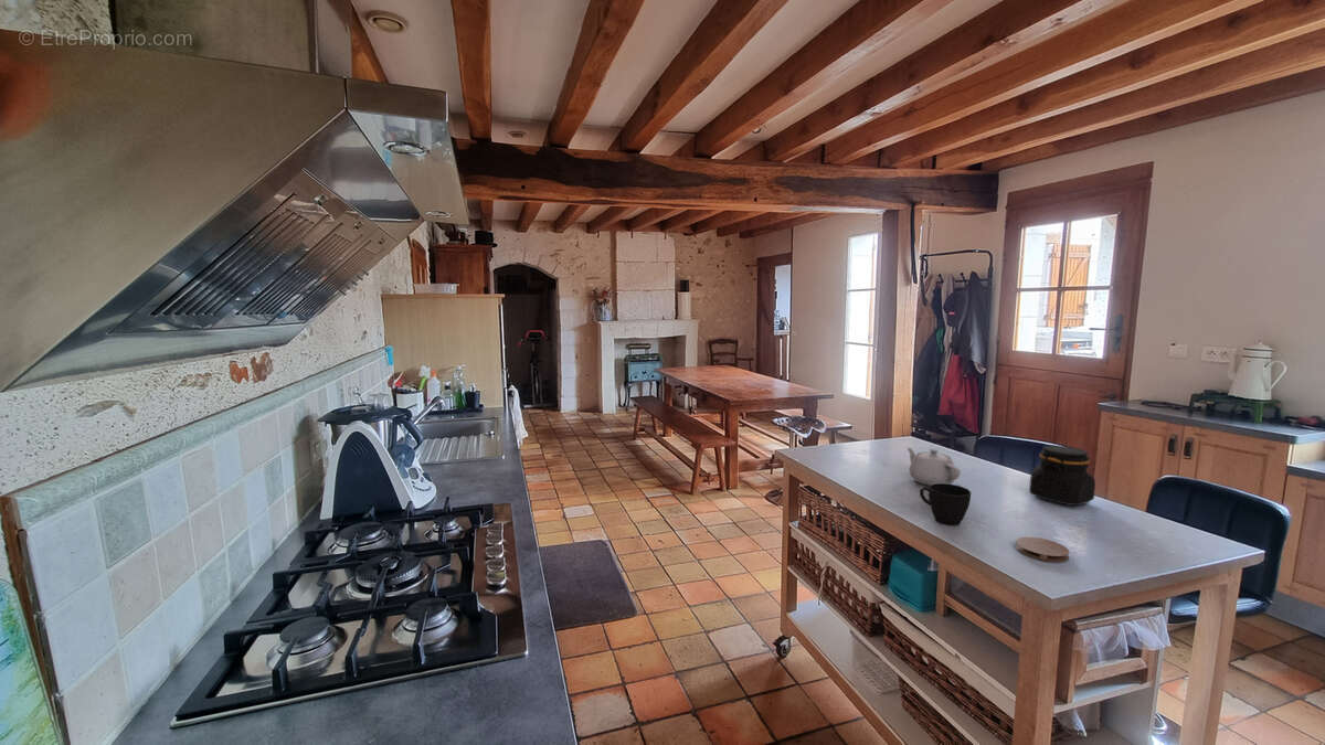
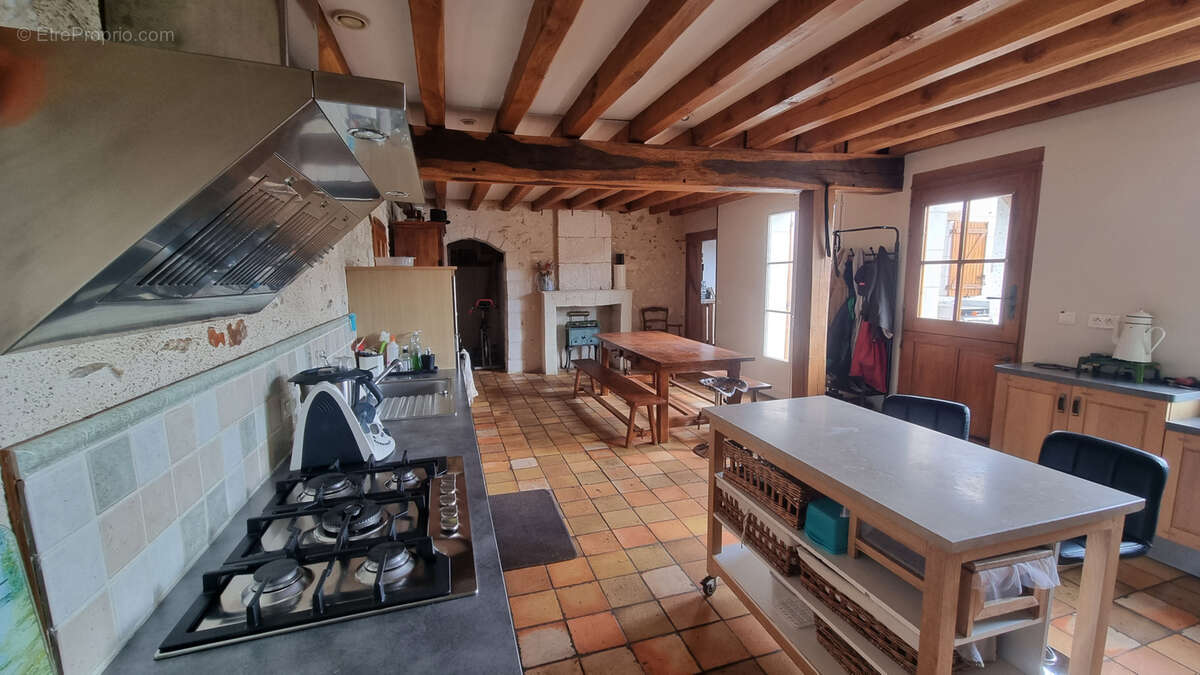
- coaster [1015,535,1070,563]
- teapot [905,446,962,487]
- cup [919,483,972,526]
- jar [1028,444,1096,507]
